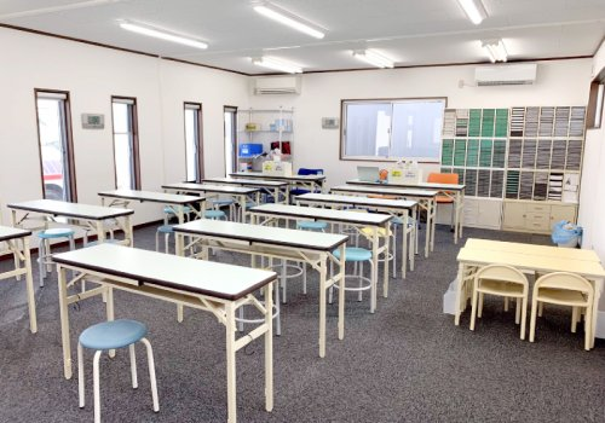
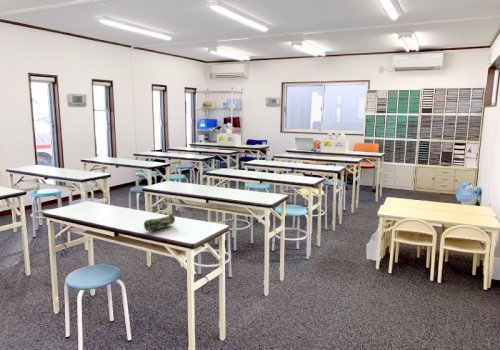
+ pencil case [143,212,176,232]
